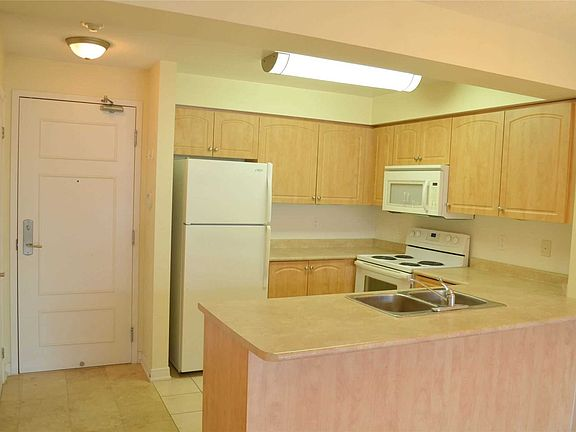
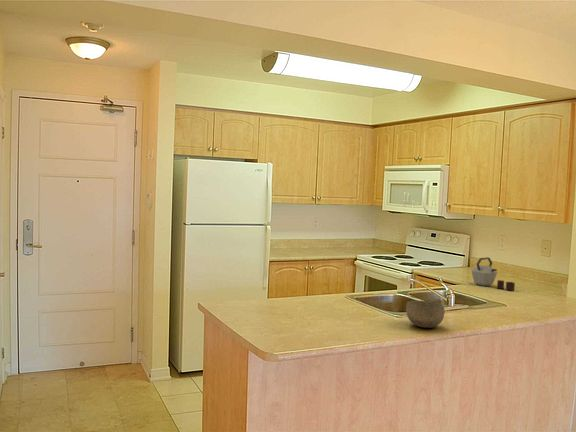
+ bowl [405,300,446,329]
+ kettle [470,256,516,292]
